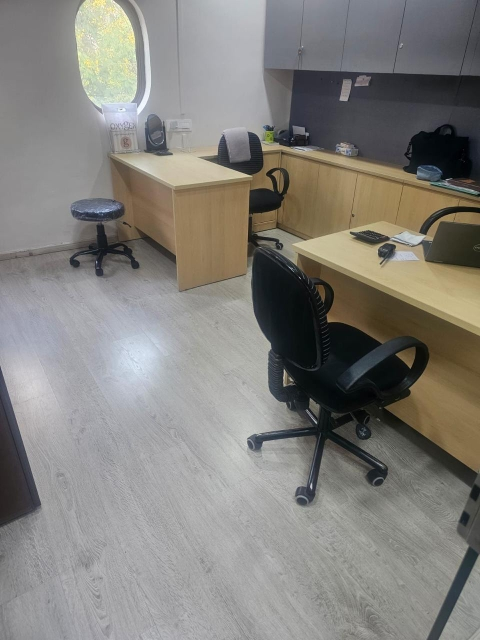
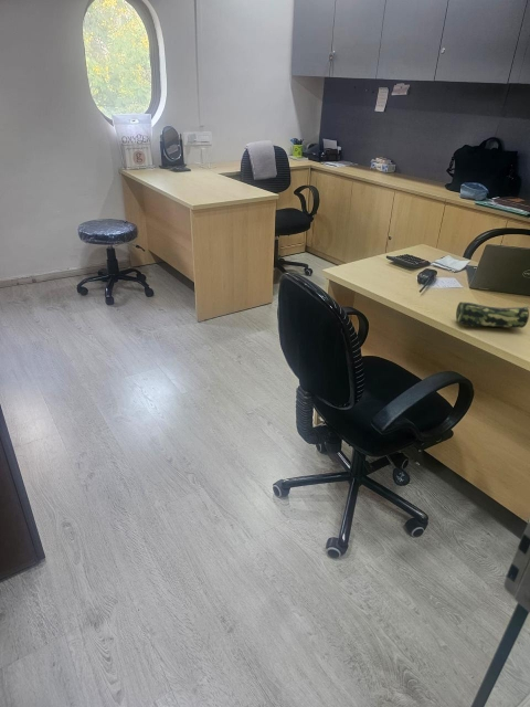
+ pencil case [455,300,530,329]
